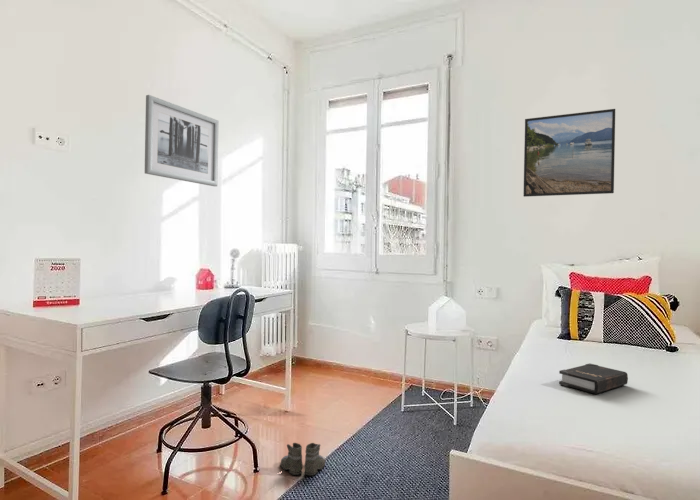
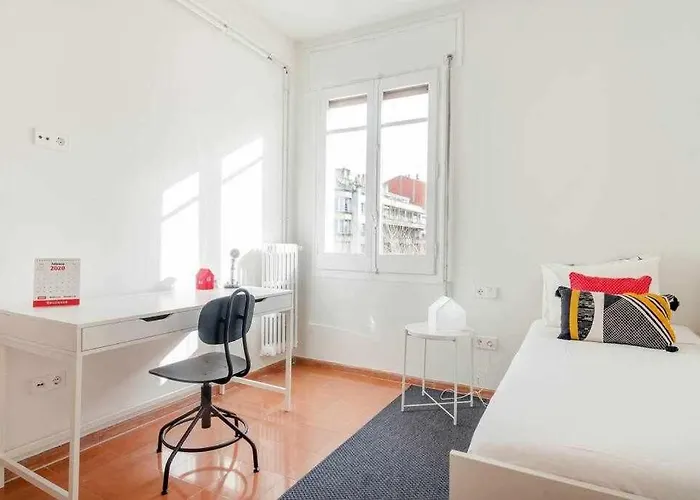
- boots [279,442,326,477]
- wall art [144,94,220,187]
- hardback book [558,362,629,395]
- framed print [522,108,616,198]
